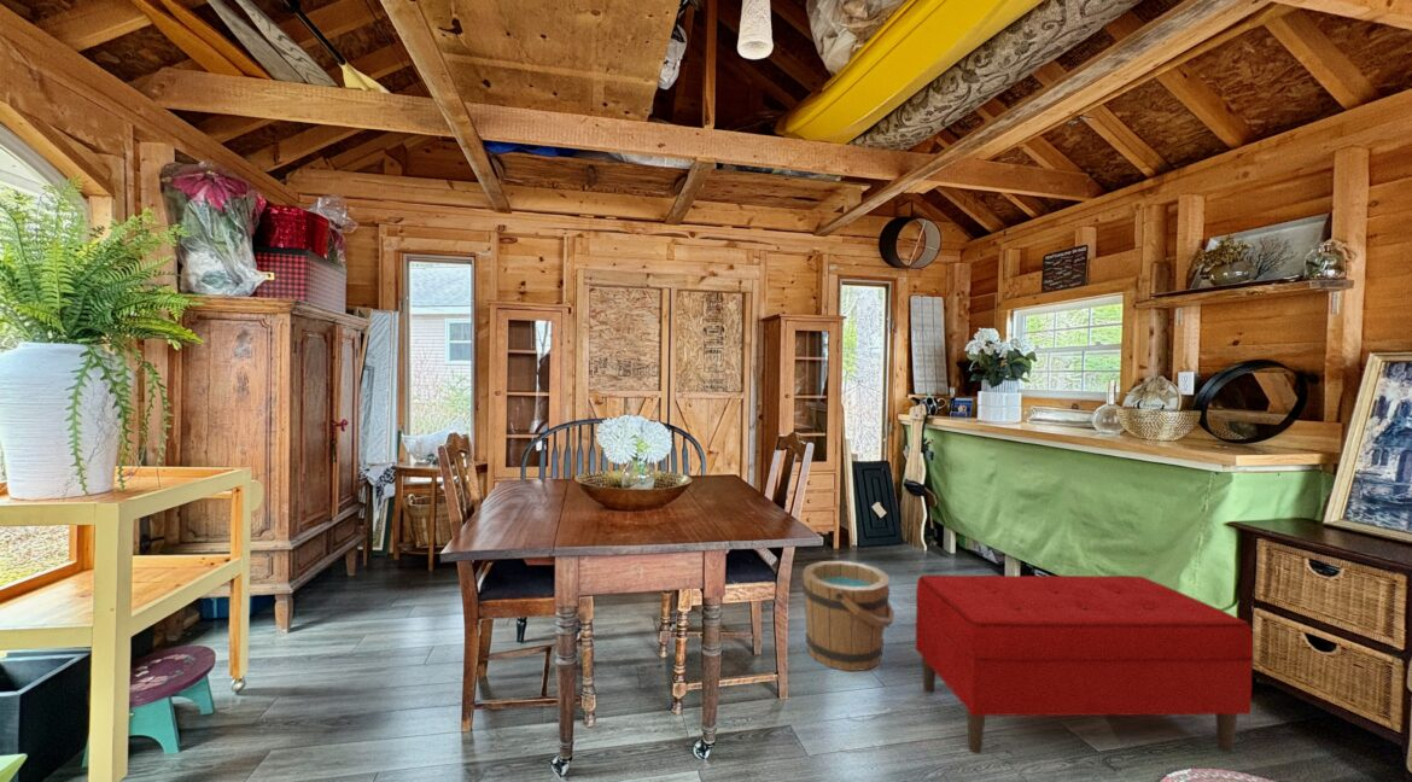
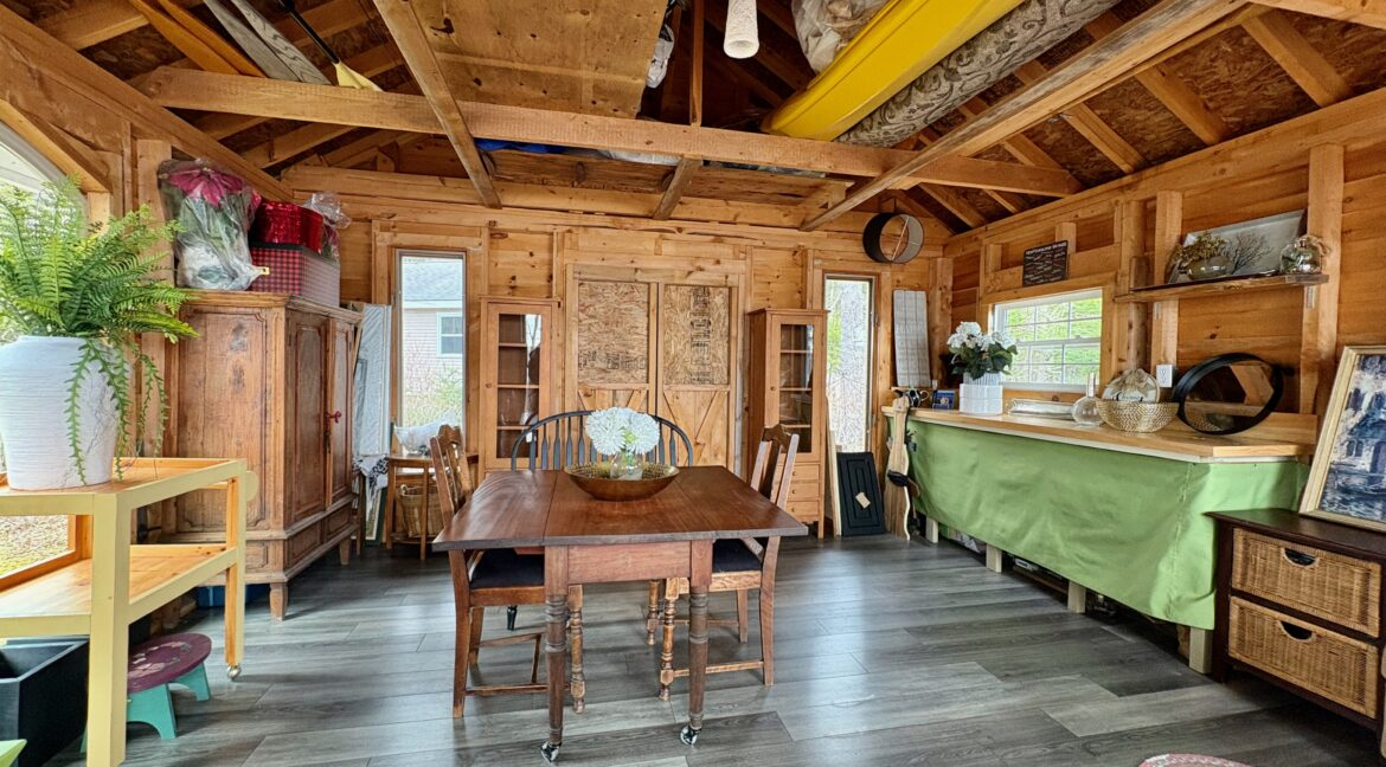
- bench [915,574,1255,754]
- bucket [801,560,895,672]
